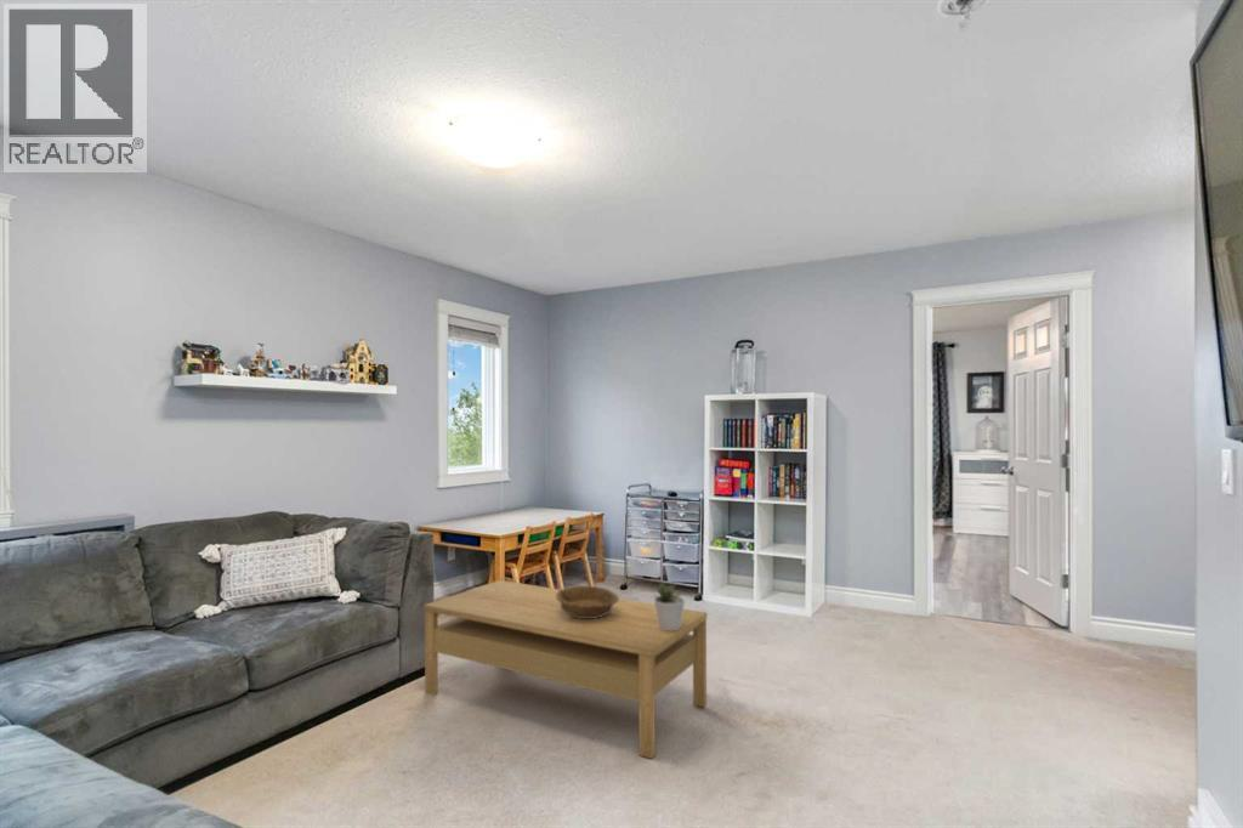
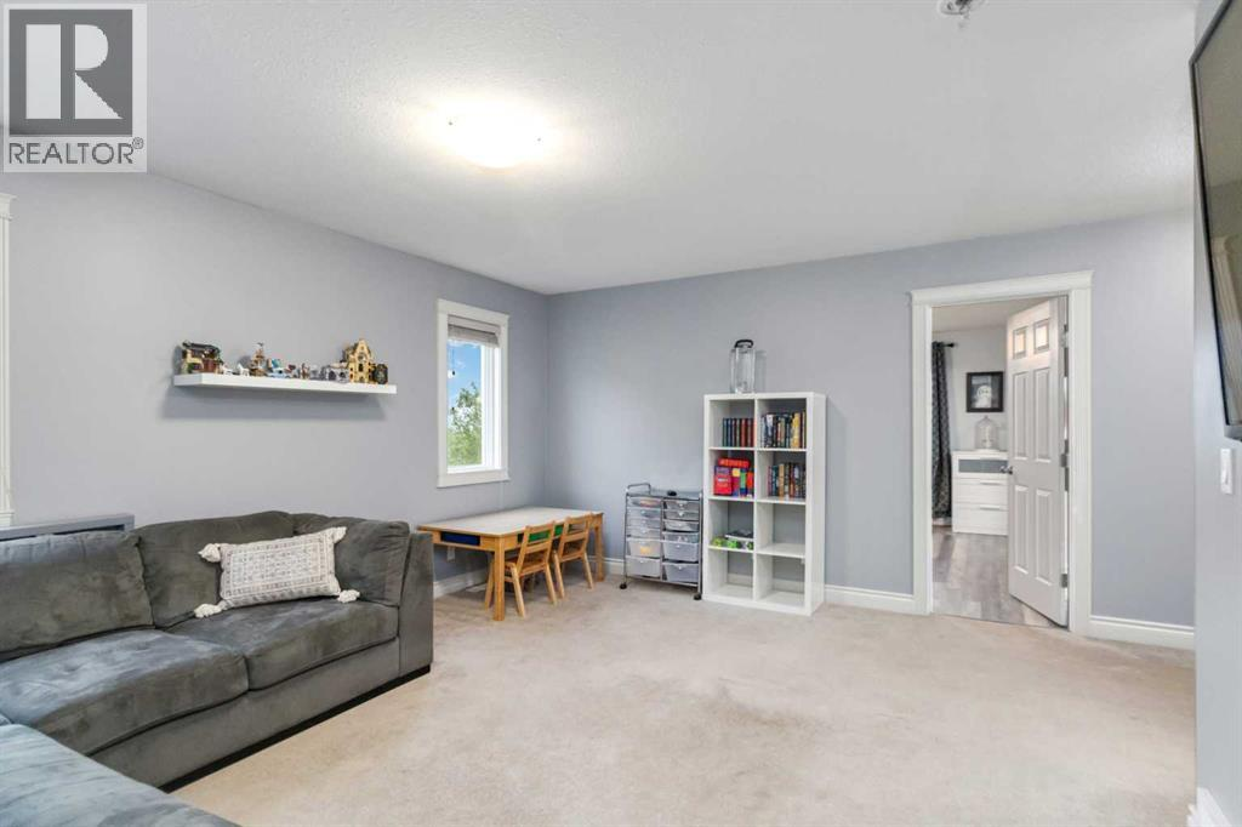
- coffee table [424,579,708,760]
- decorative bowl [556,584,620,618]
- potted plant [651,582,686,631]
